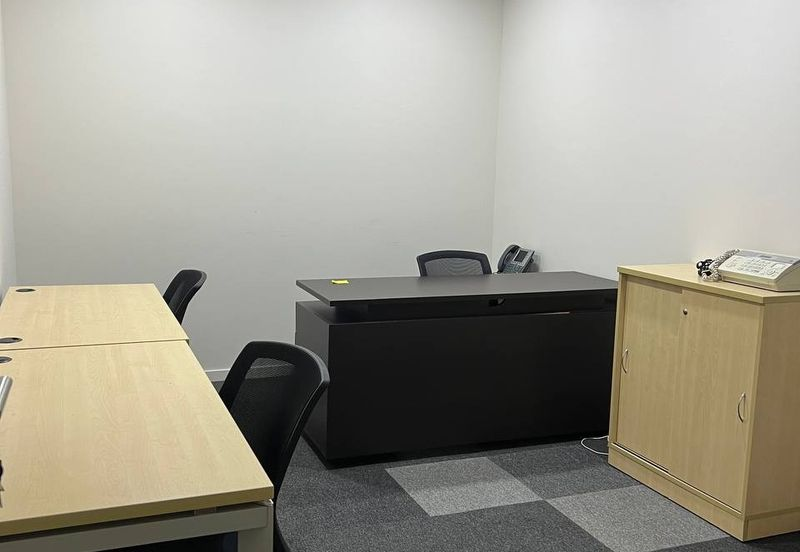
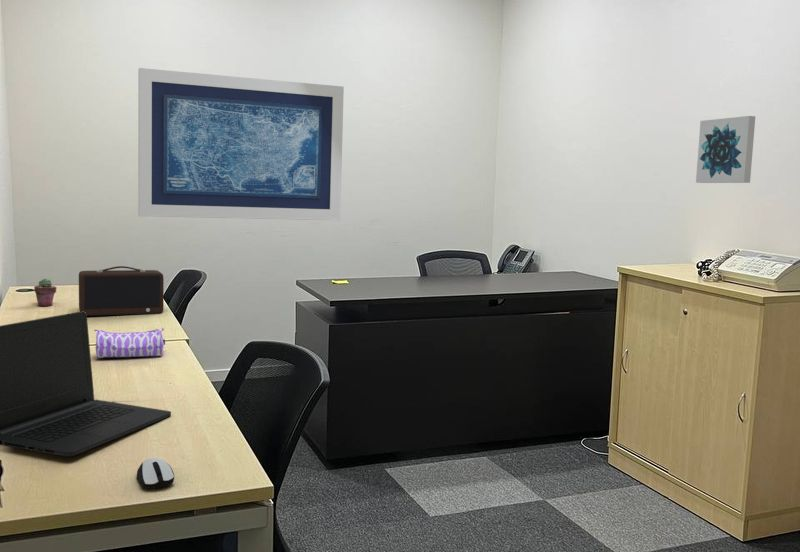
+ potted succulent [33,278,58,307]
+ computer mouse [136,457,175,489]
+ pencil case [93,327,166,359]
+ speaker [78,265,165,317]
+ laptop [0,311,172,457]
+ wall art [137,67,345,222]
+ wall art [695,115,756,184]
